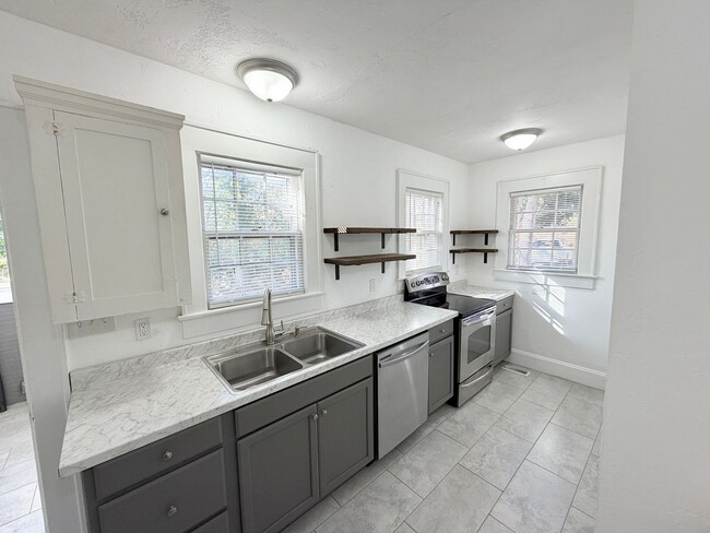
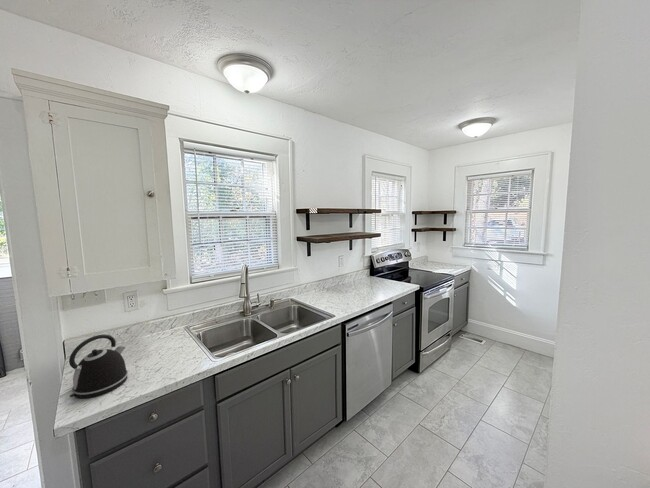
+ kettle [68,333,129,399]
